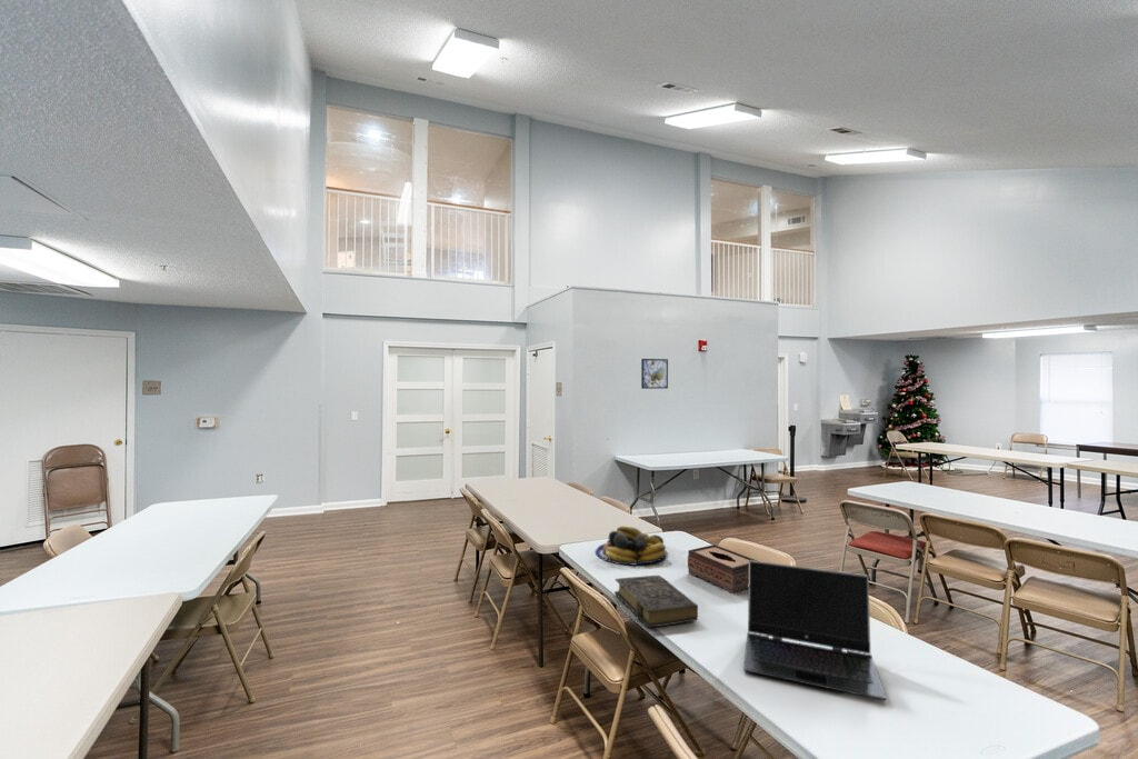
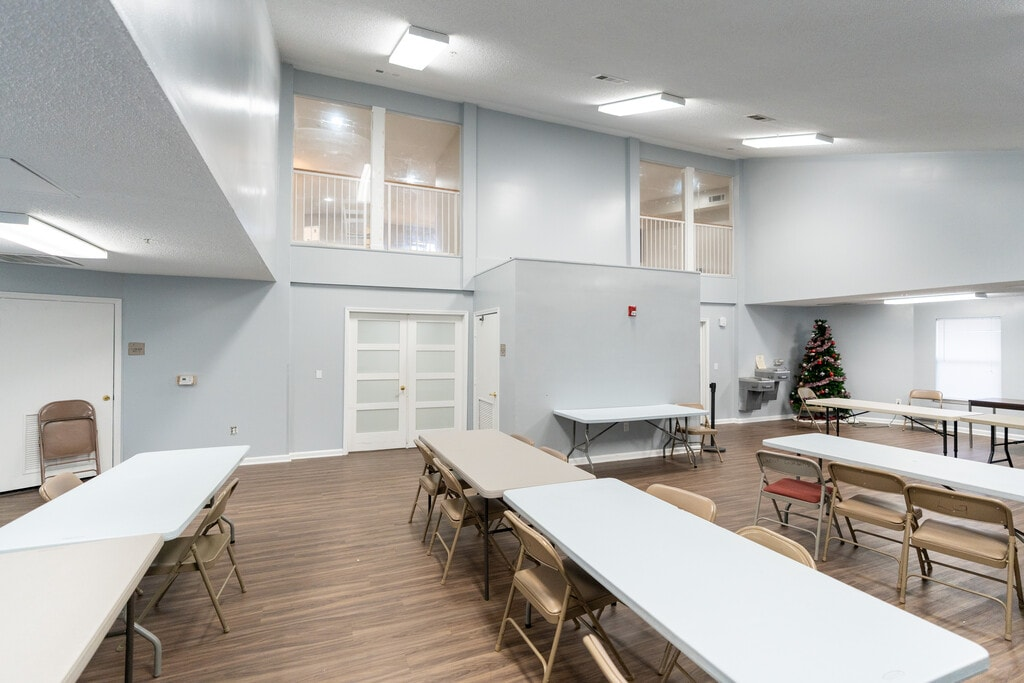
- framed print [640,358,669,390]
- fruit bowl [595,525,668,566]
- tissue box [687,543,758,595]
- laptop computer [742,560,887,701]
- book [613,575,699,629]
